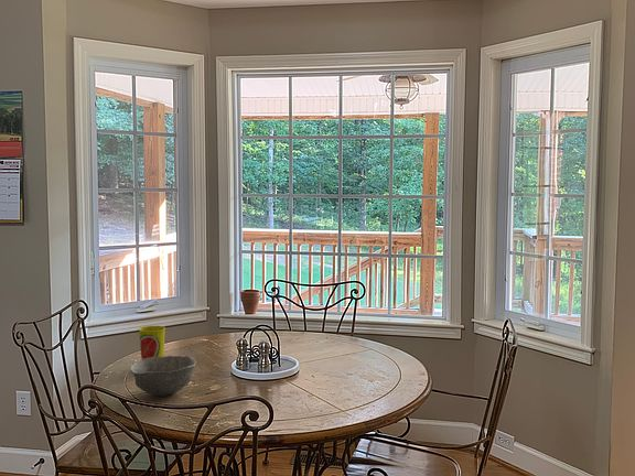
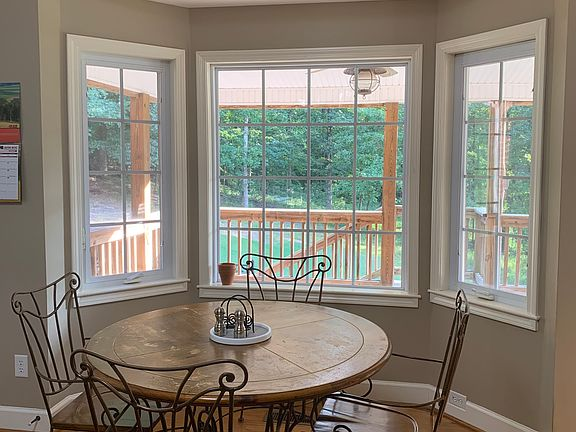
- bowl [129,355,197,398]
- cup [138,325,166,360]
